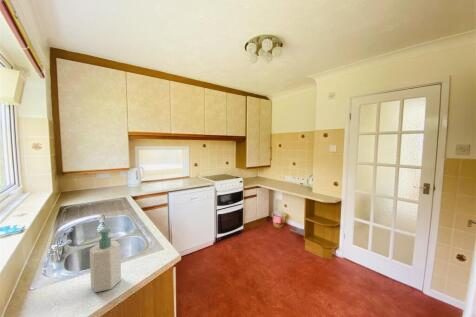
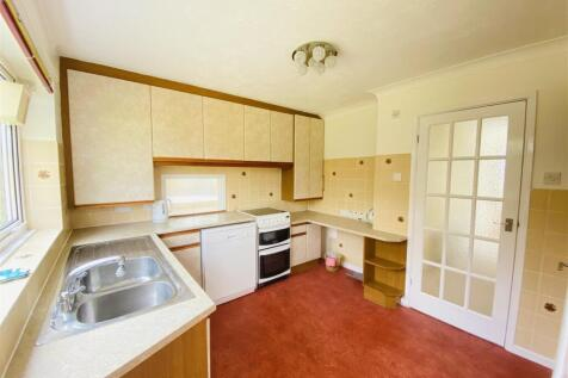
- soap bottle [89,227,122,293]
